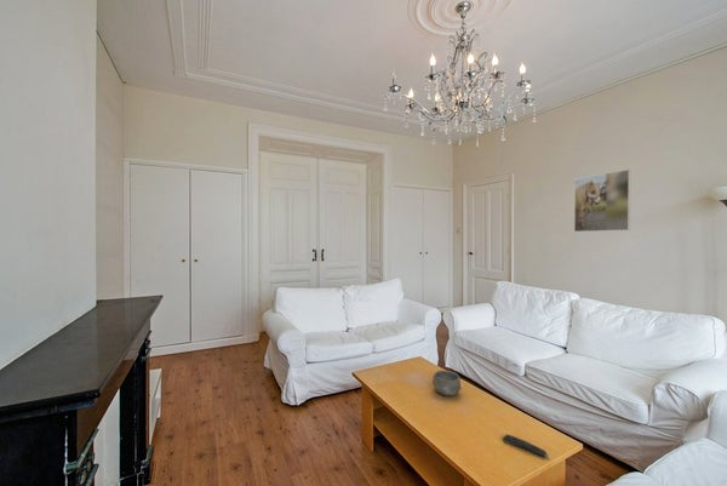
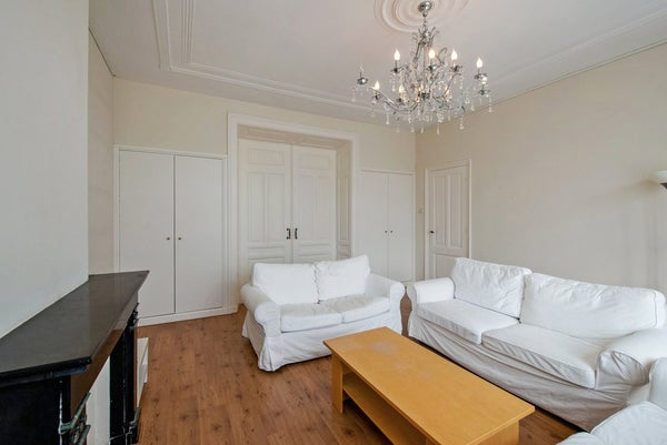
- bowl [431,370,463,398]
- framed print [573,168,631,233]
- remote control [502,433,550,458]
